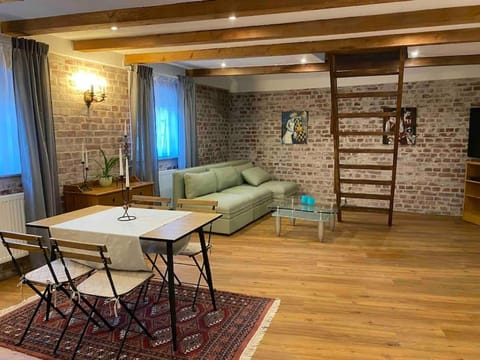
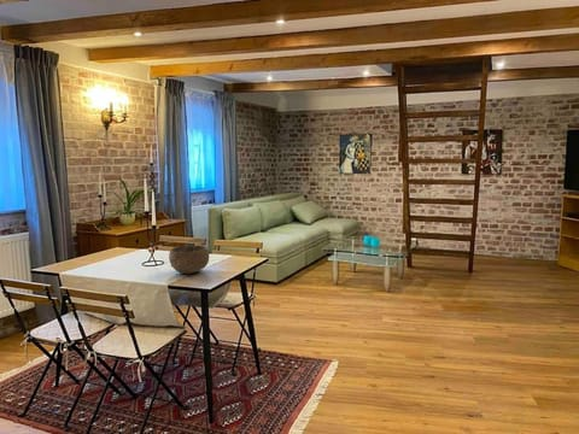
+ bowl [168,244,210,275]
